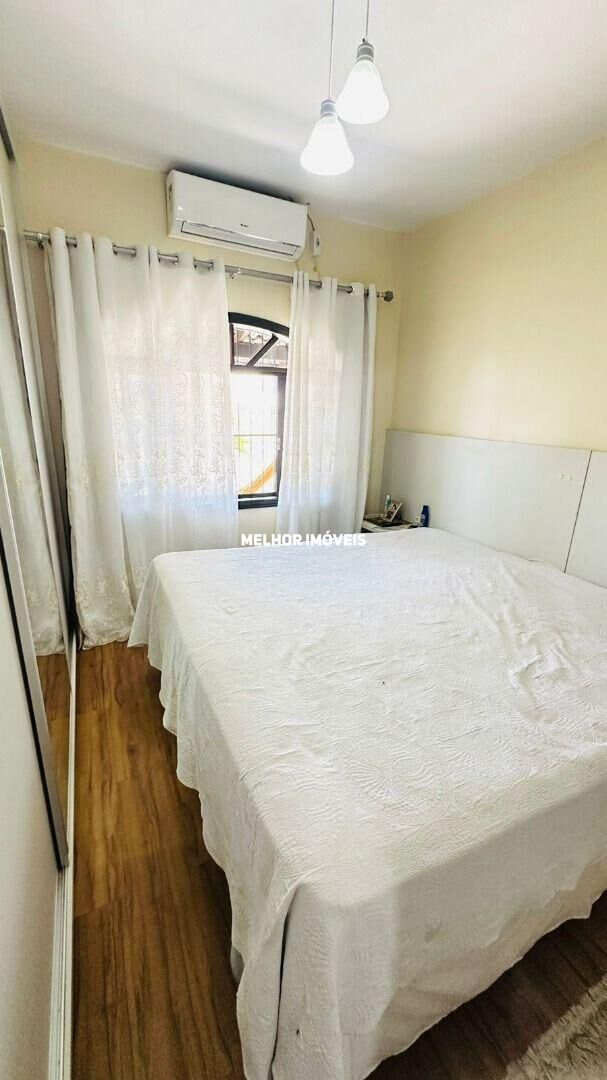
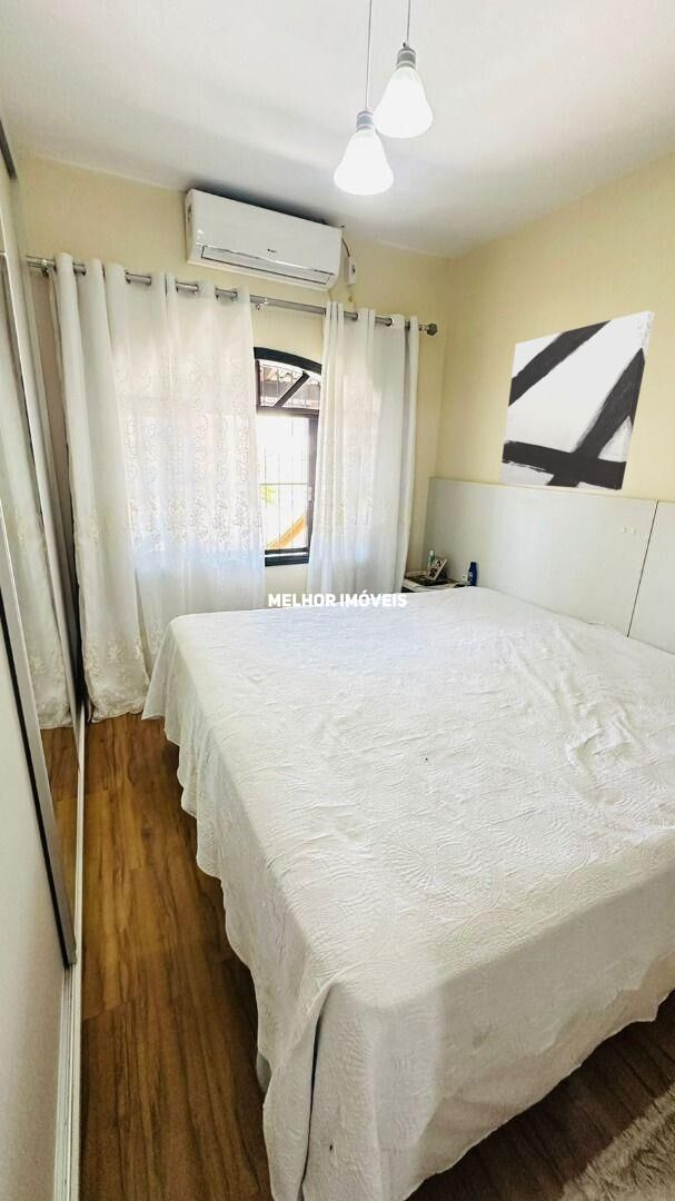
+ wall art [498,309,656,492]
